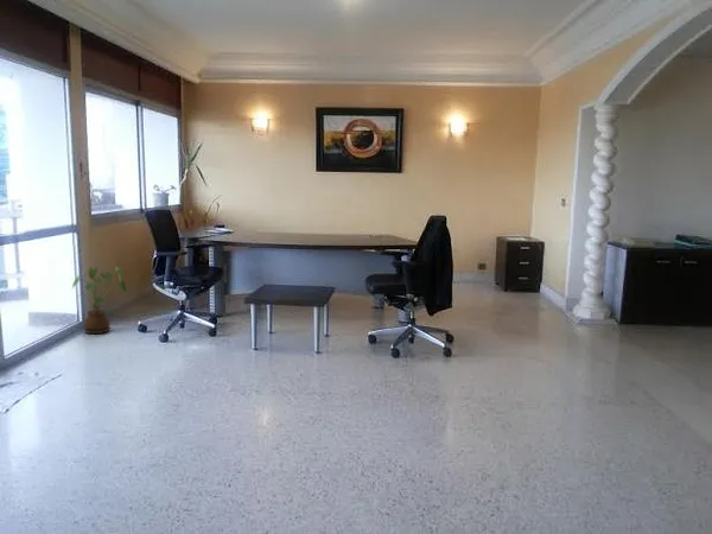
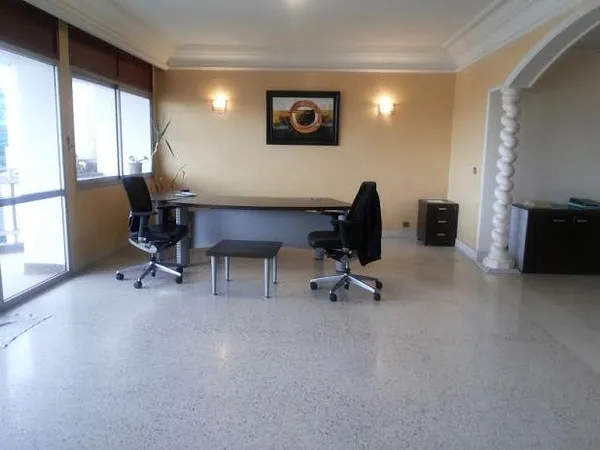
- house plant [70,265,127,335]
